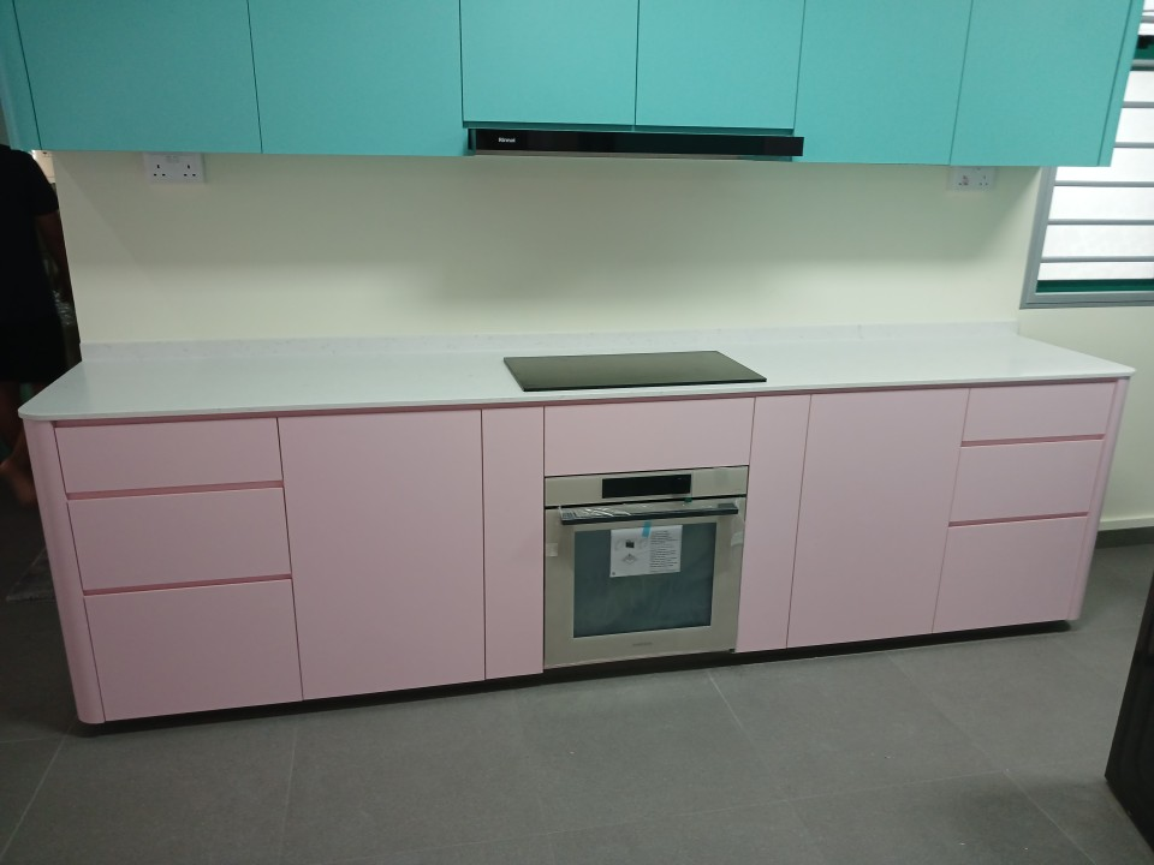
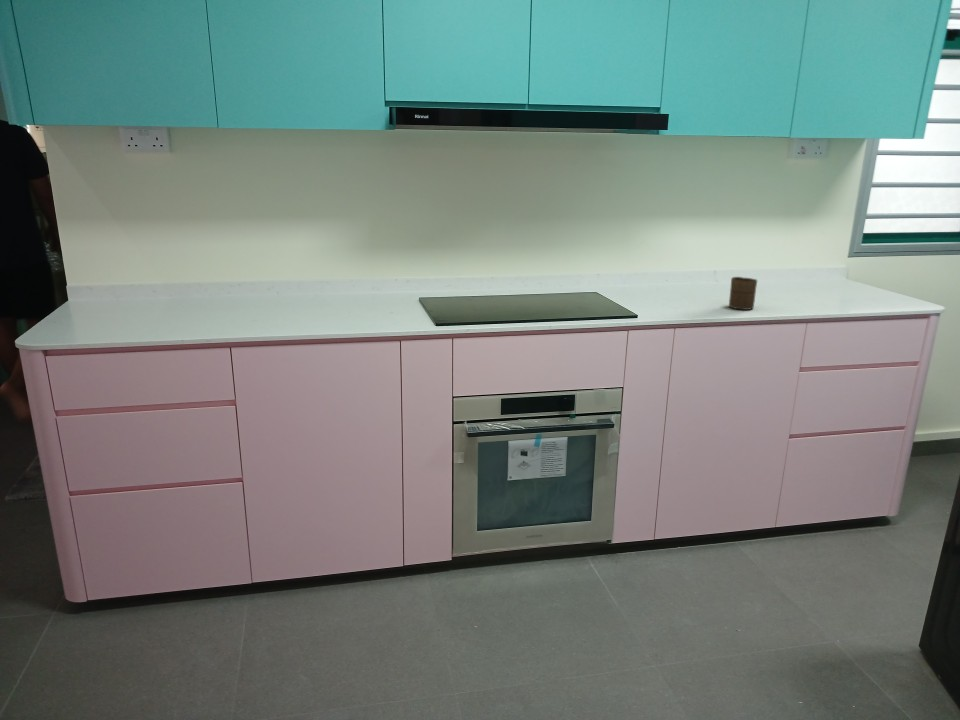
+ cup [728,276,758,311]
